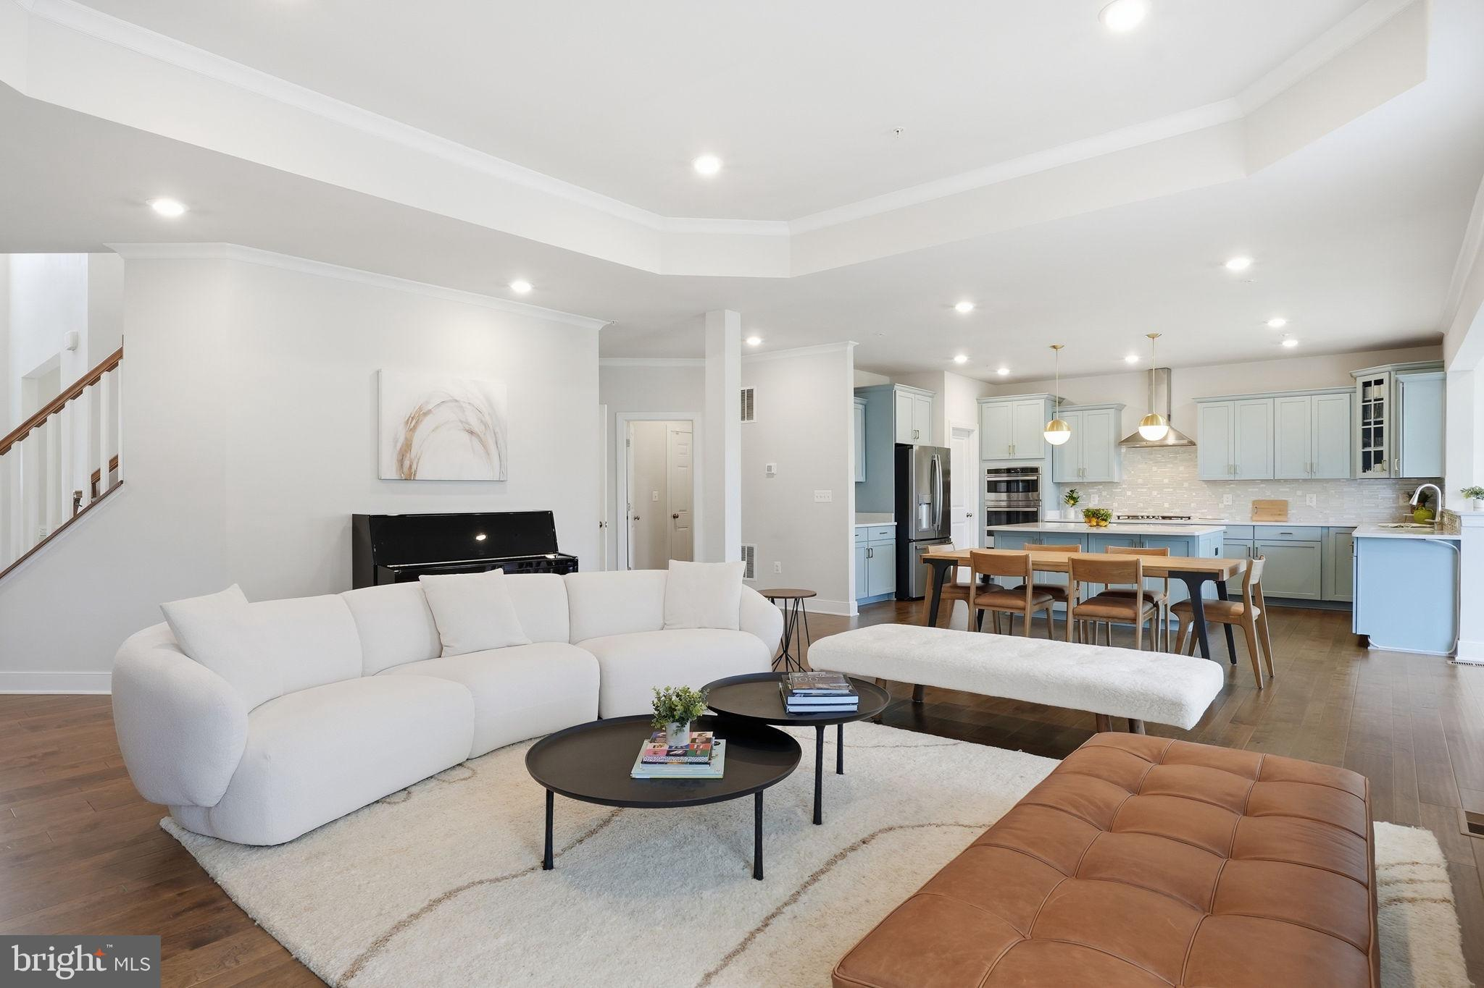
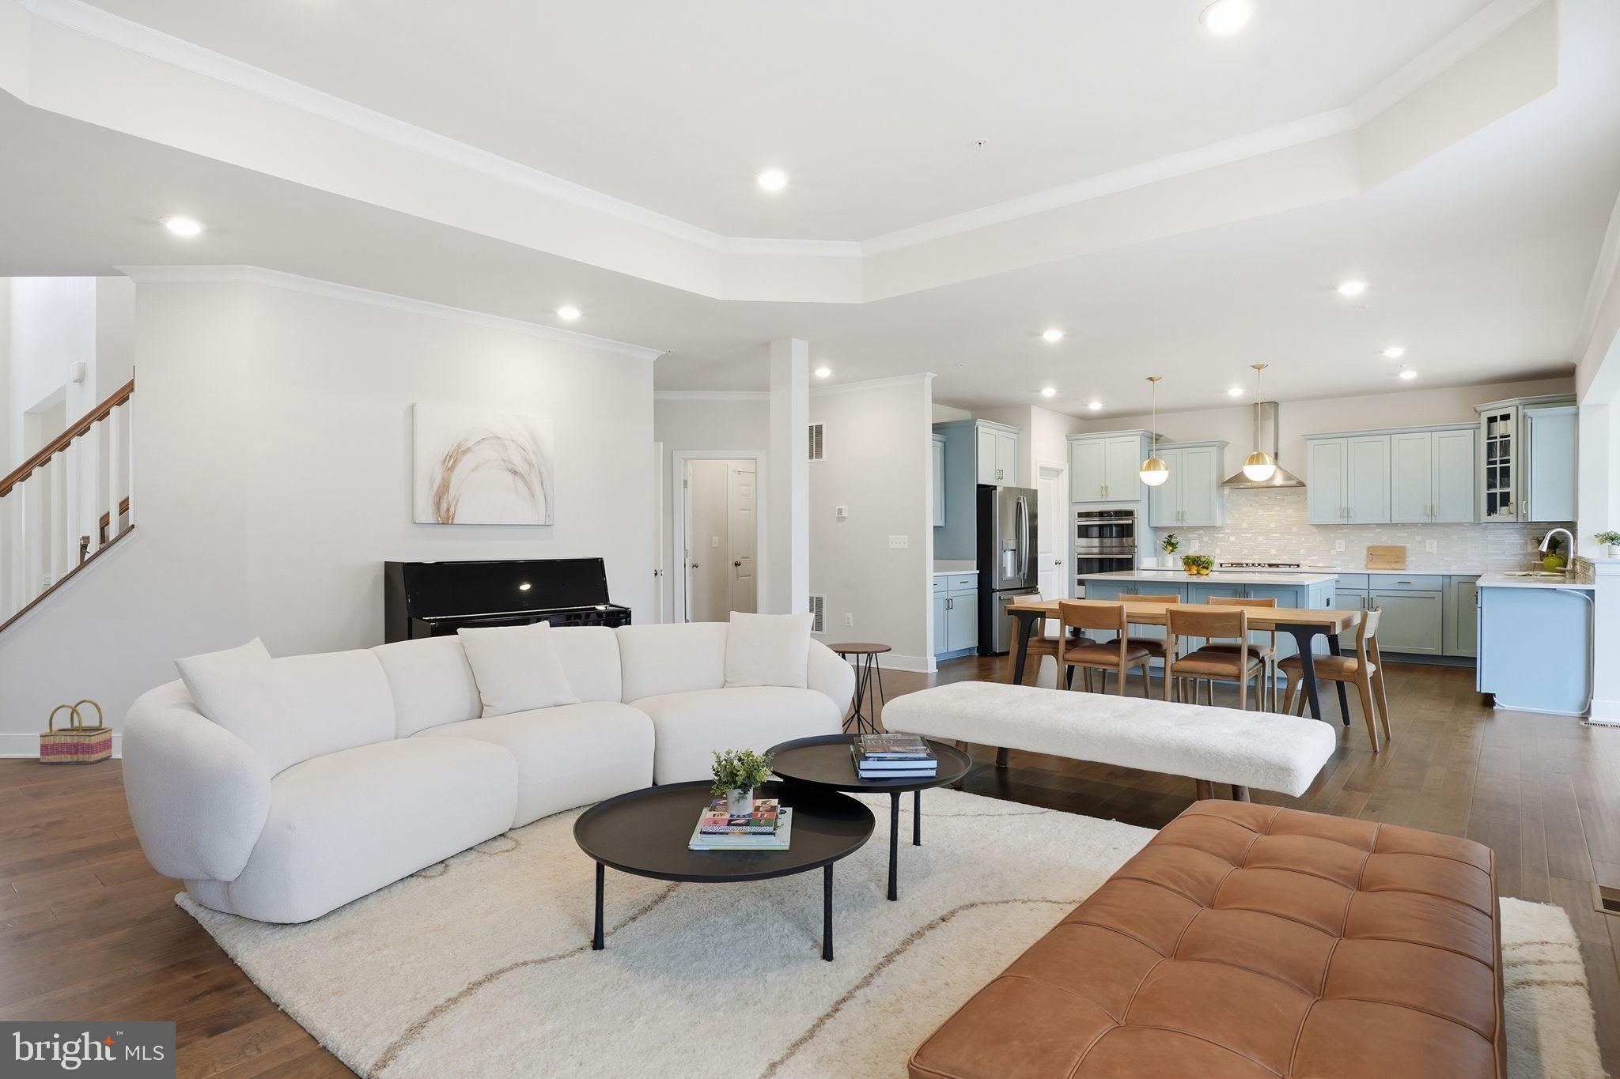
+ basket [39,698,114,765]
